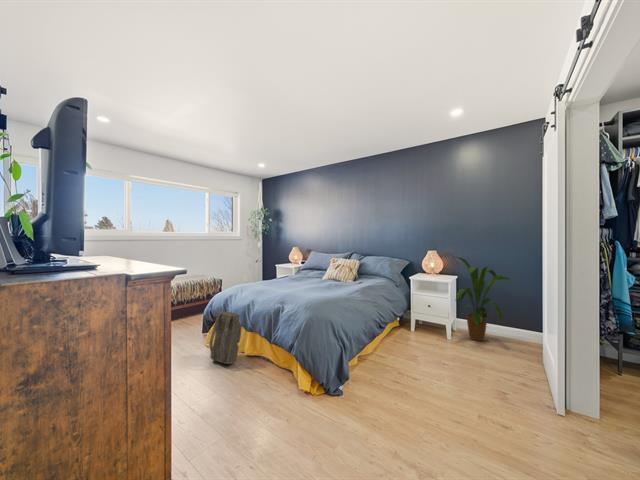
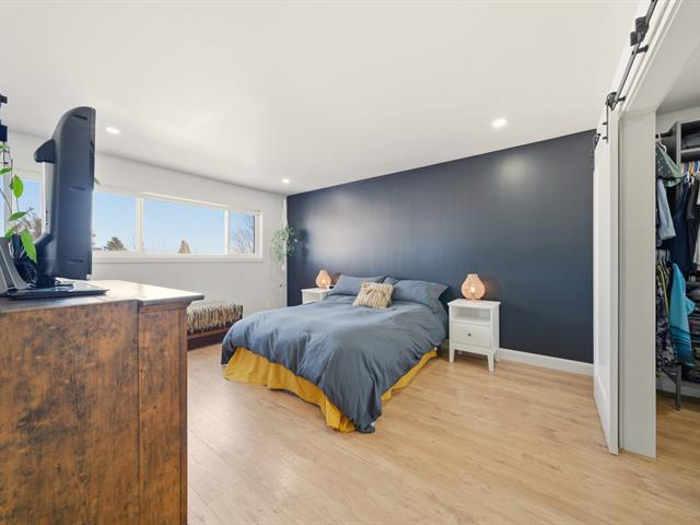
- house plant [453,256,520,342]
- backpack [209,309,243,365]
